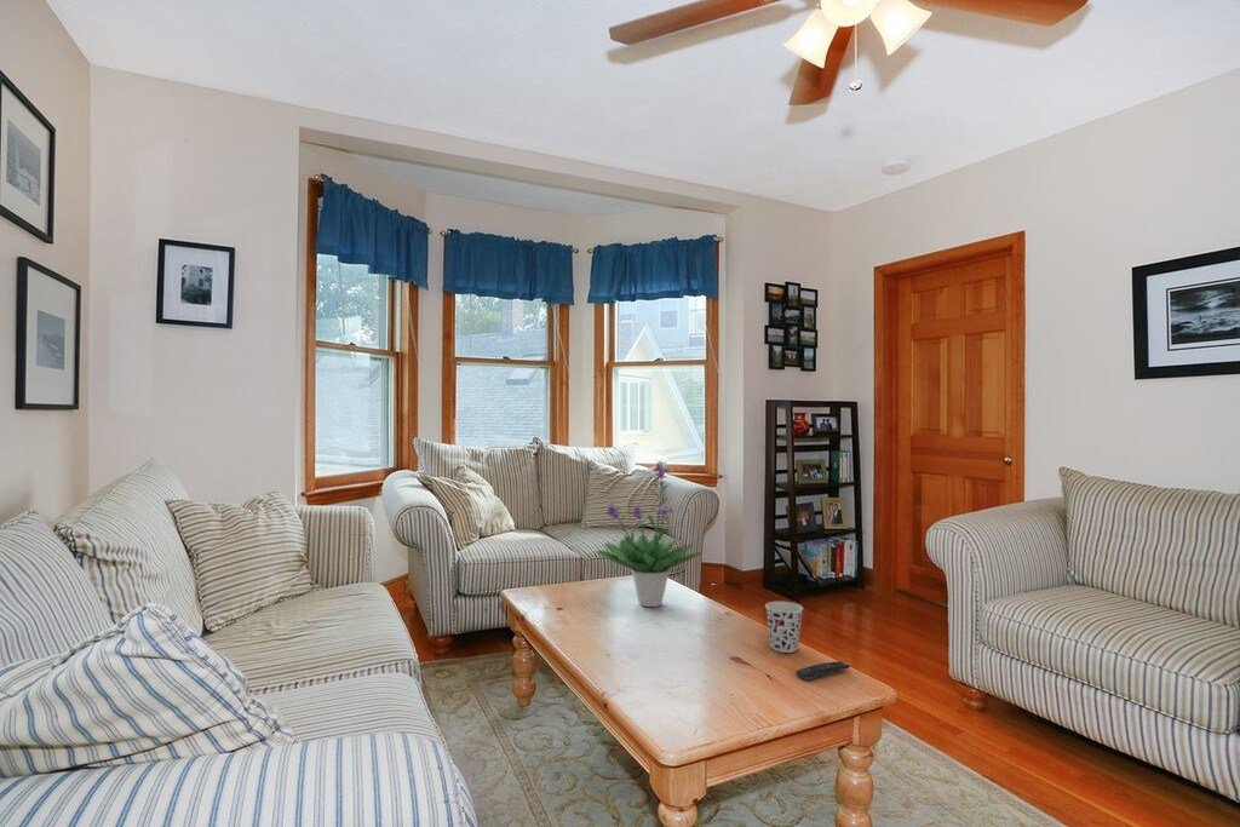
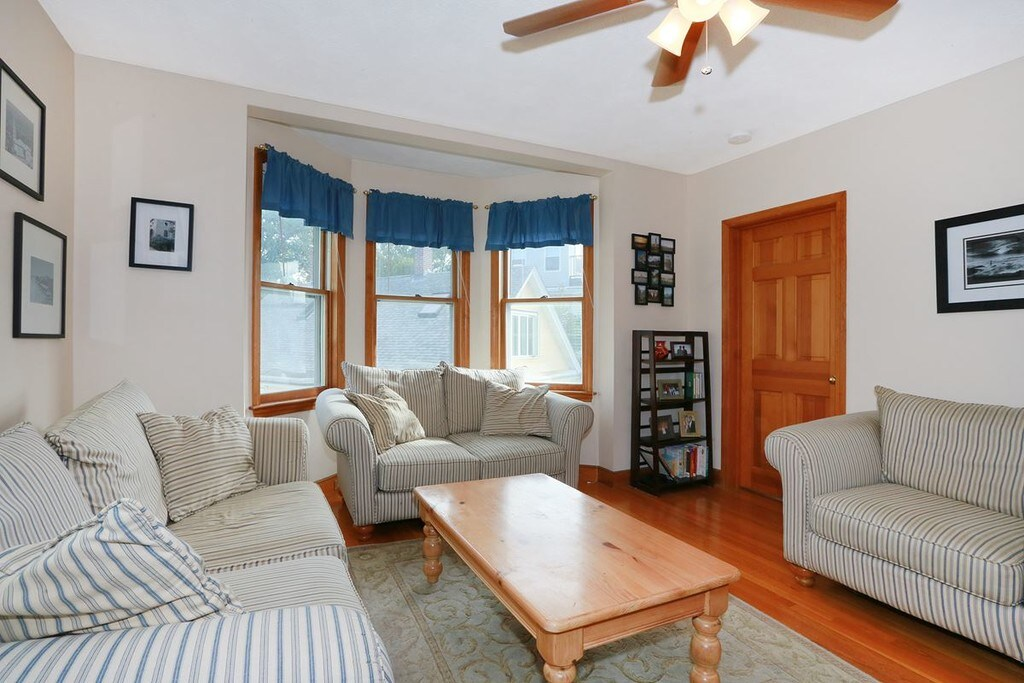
- cup [764,601,804,654]
- potted plant [596,460,704,608]
- remote control [794,660,851,682]
